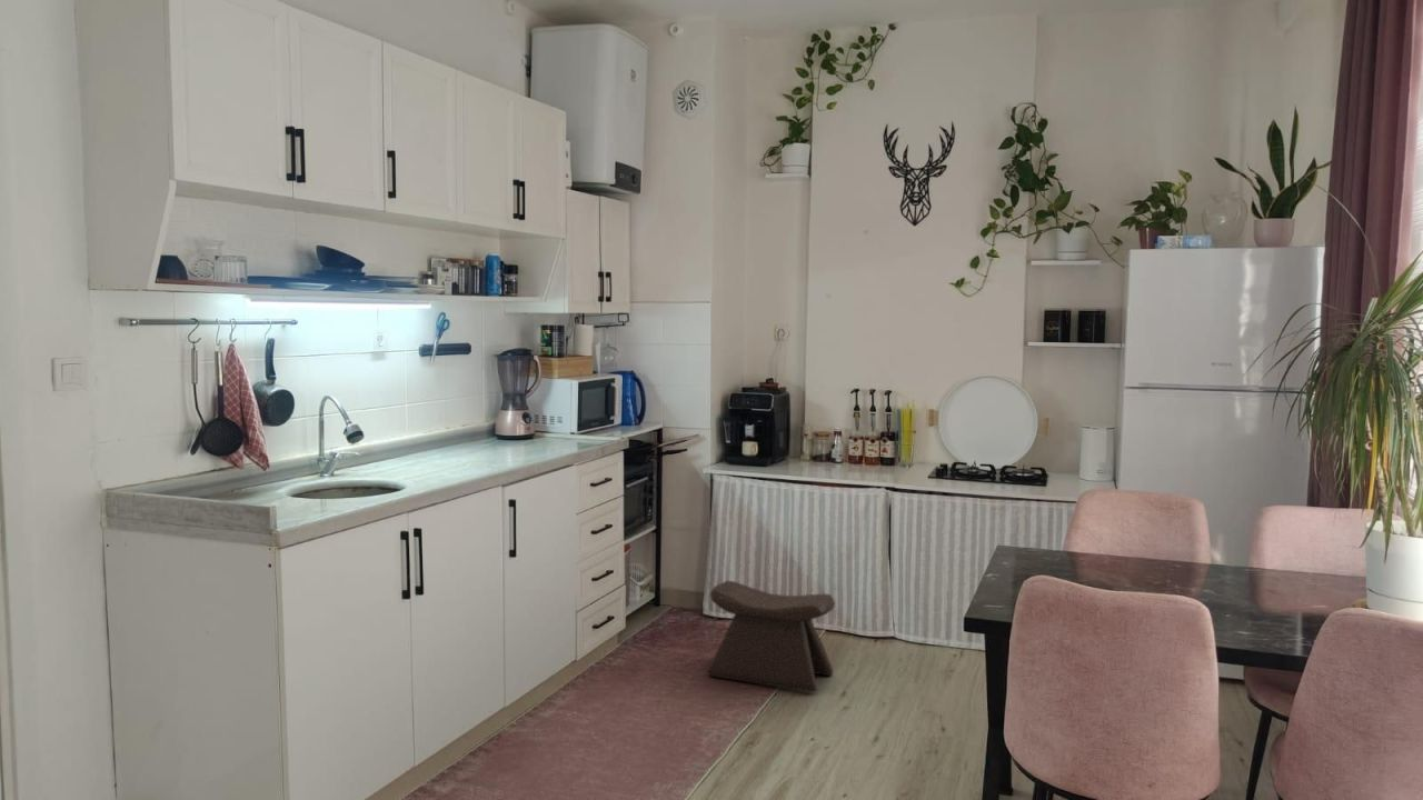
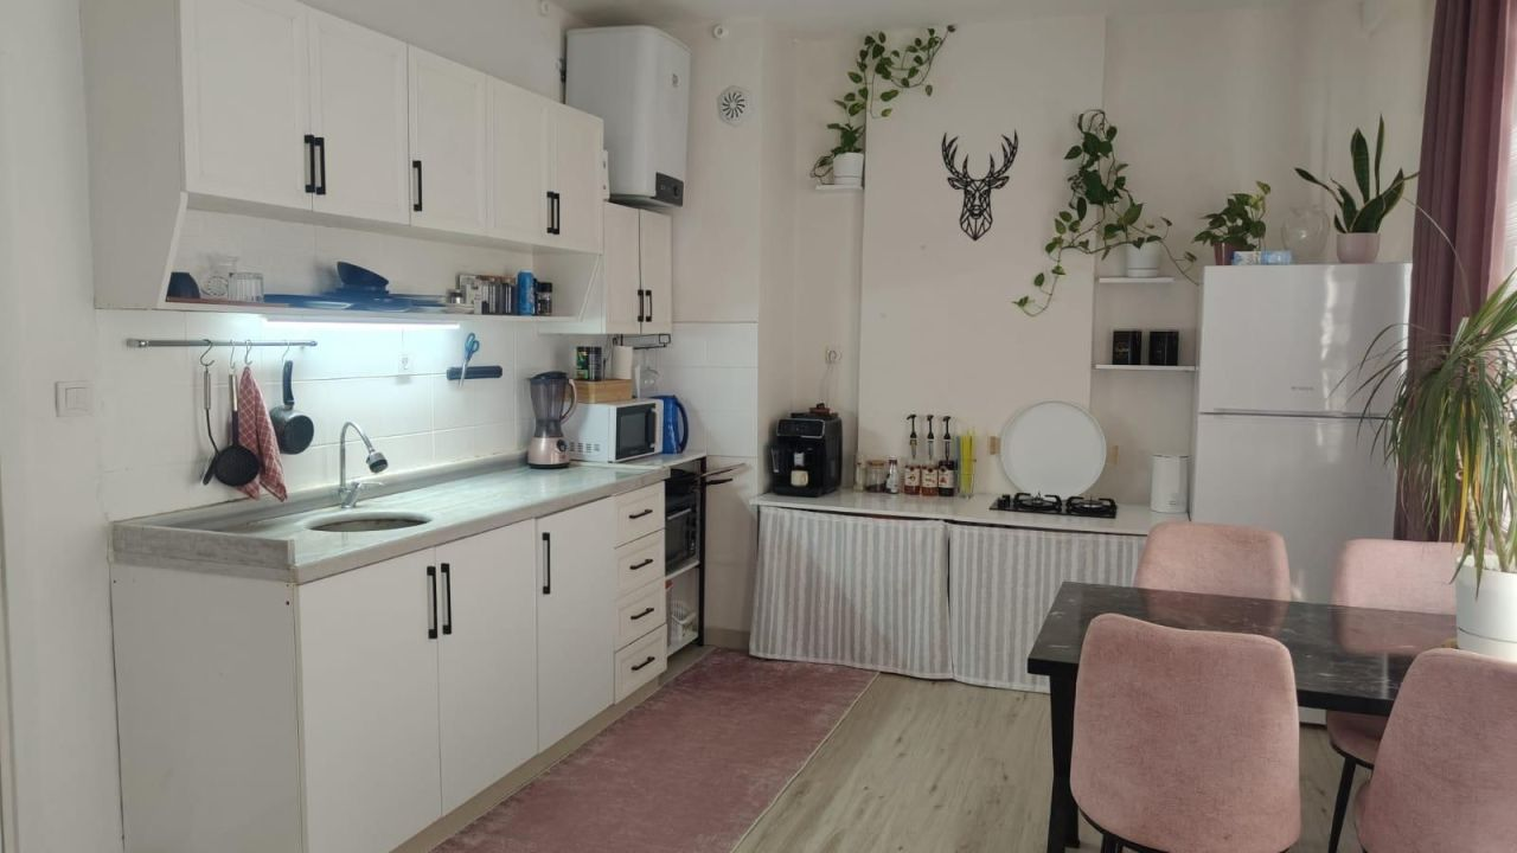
- stool [706,579,836,692]
